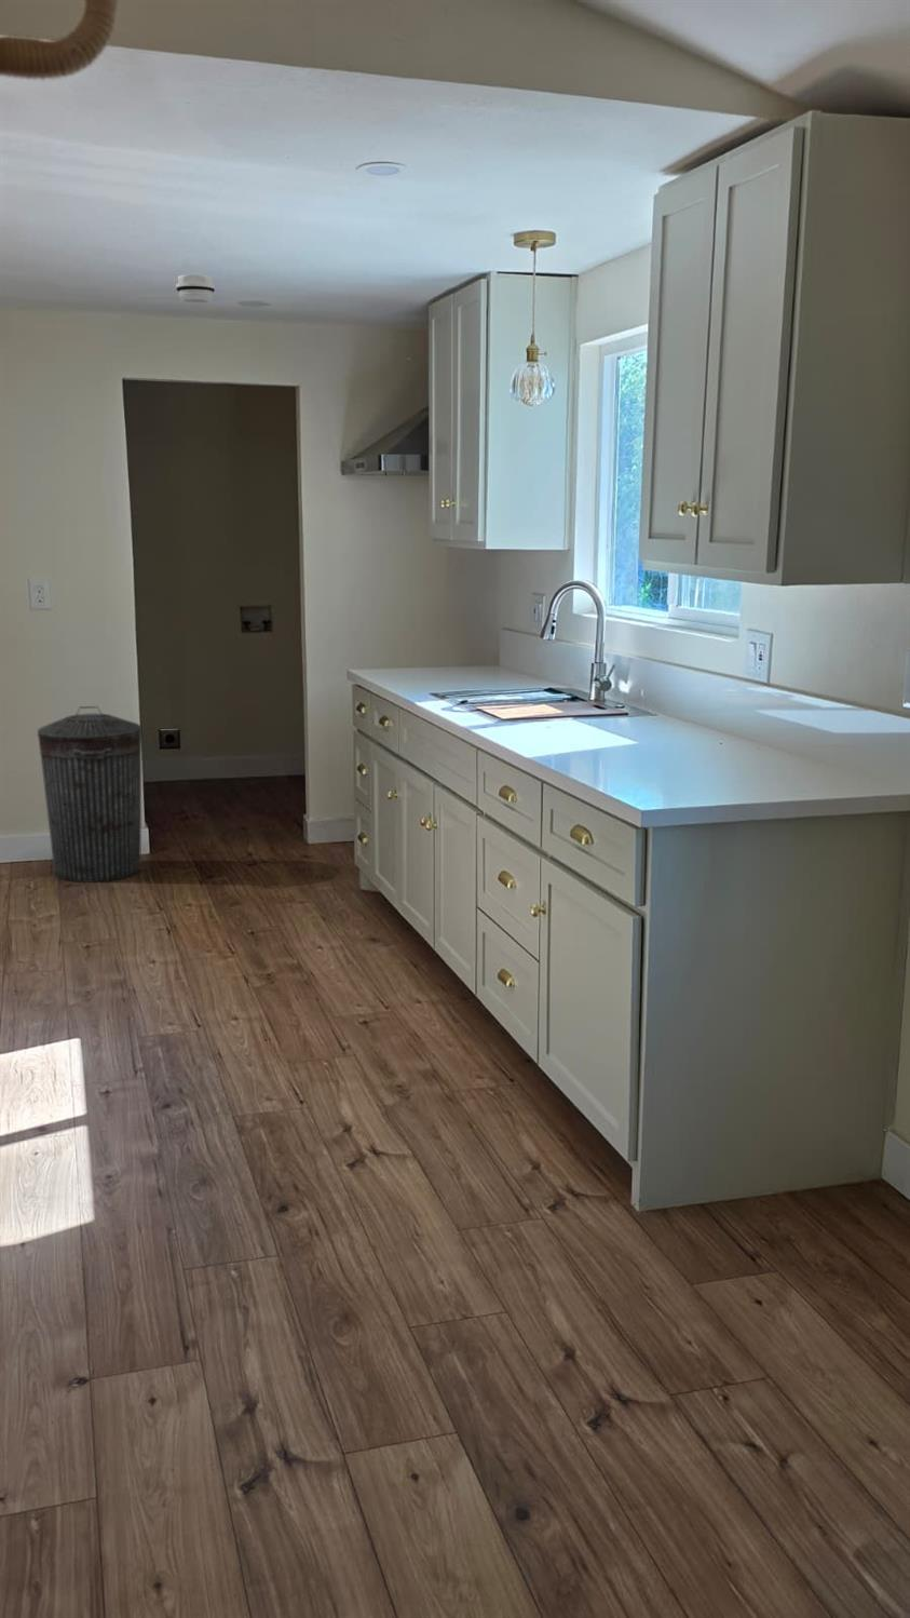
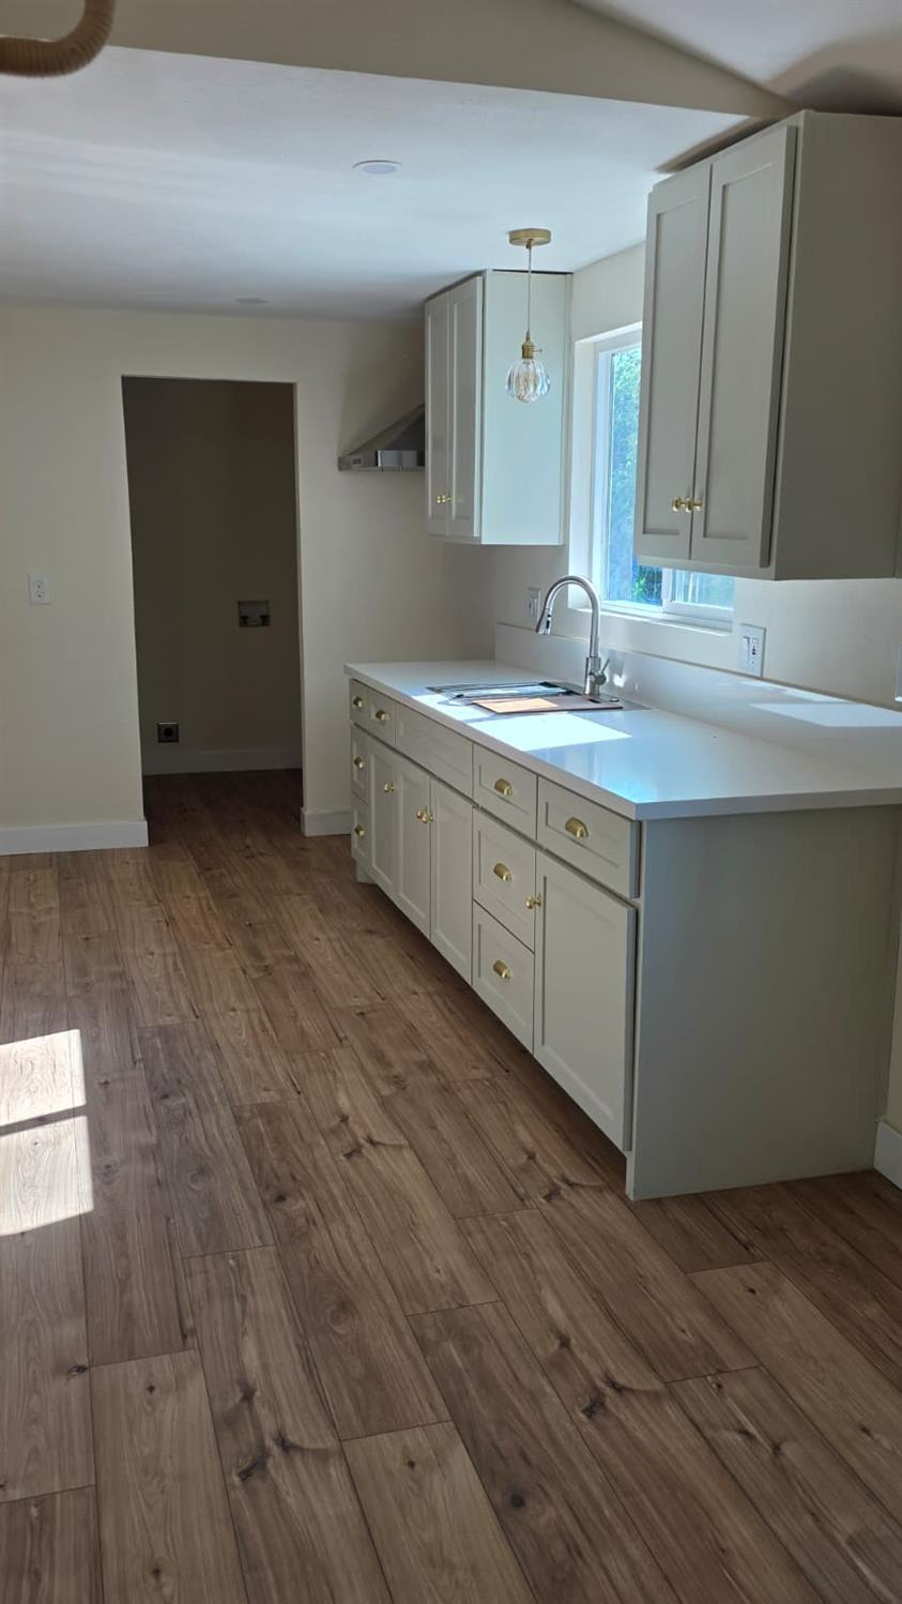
- smoke detector [174,273,216,304]
- trash can [37,706,142,883]
